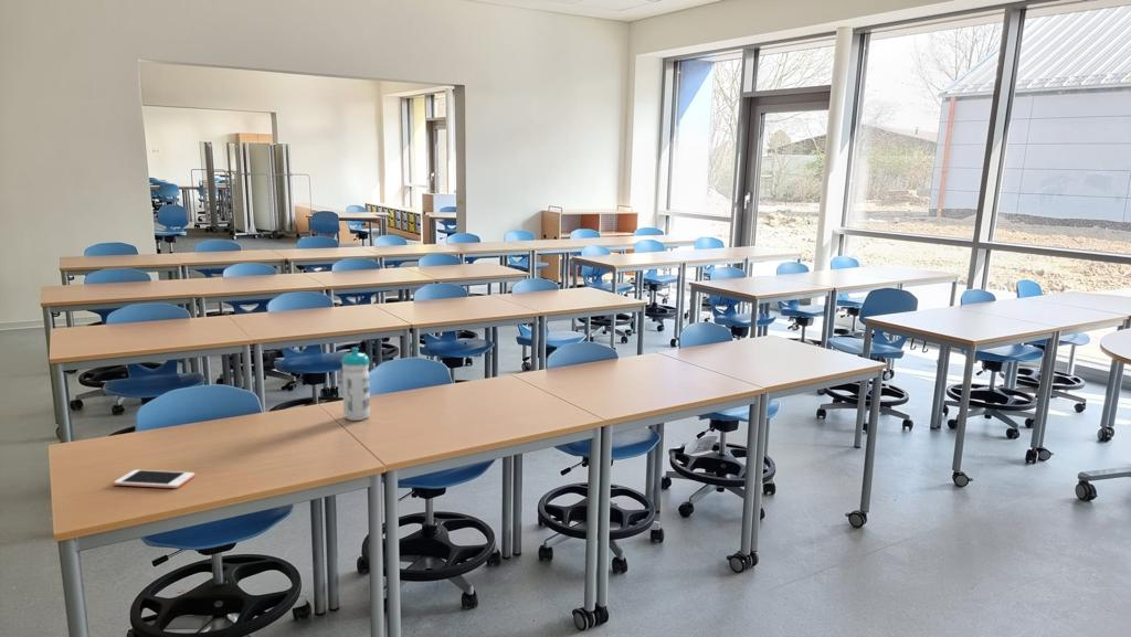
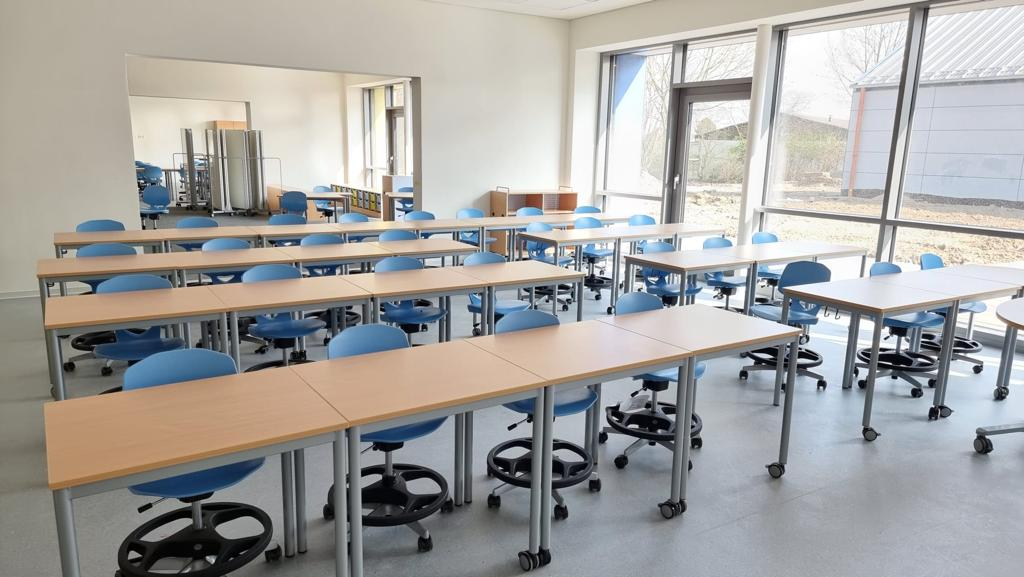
- cell phone [113,469,195,489]
- water bottle [340,347,371,422]
